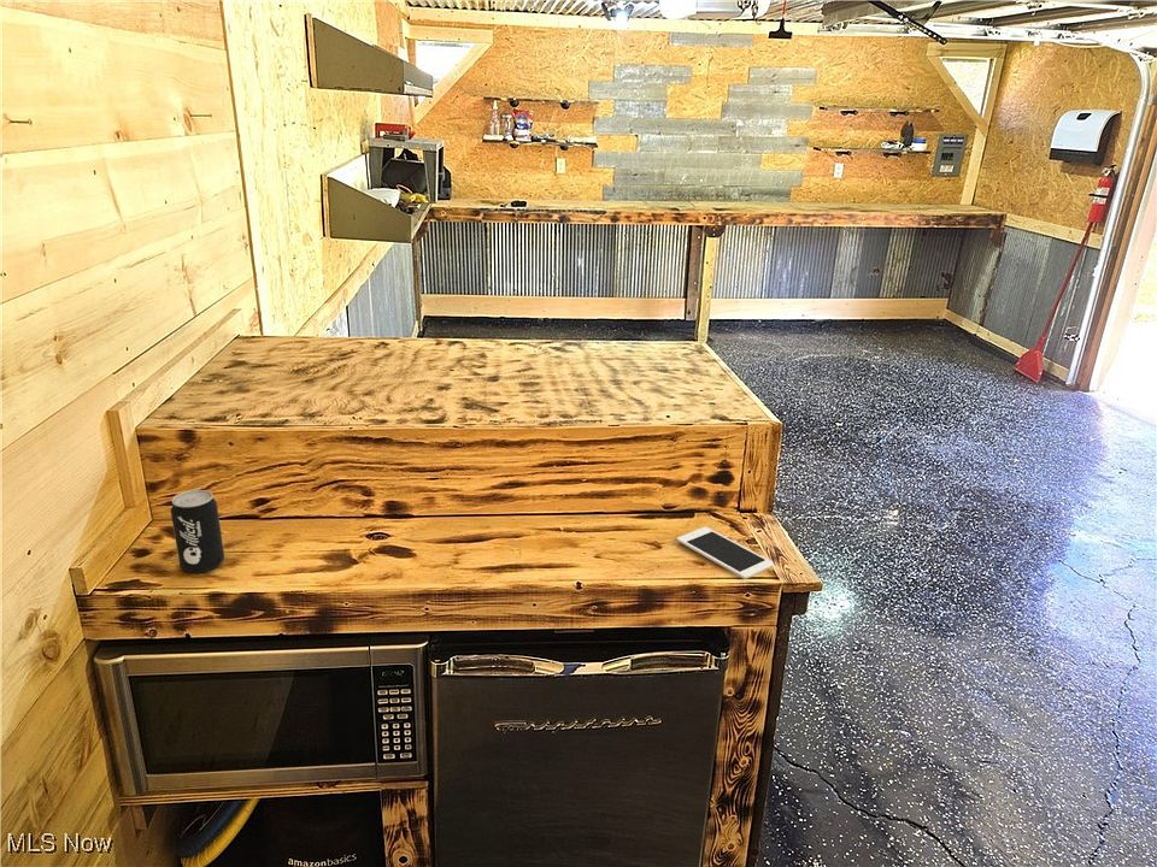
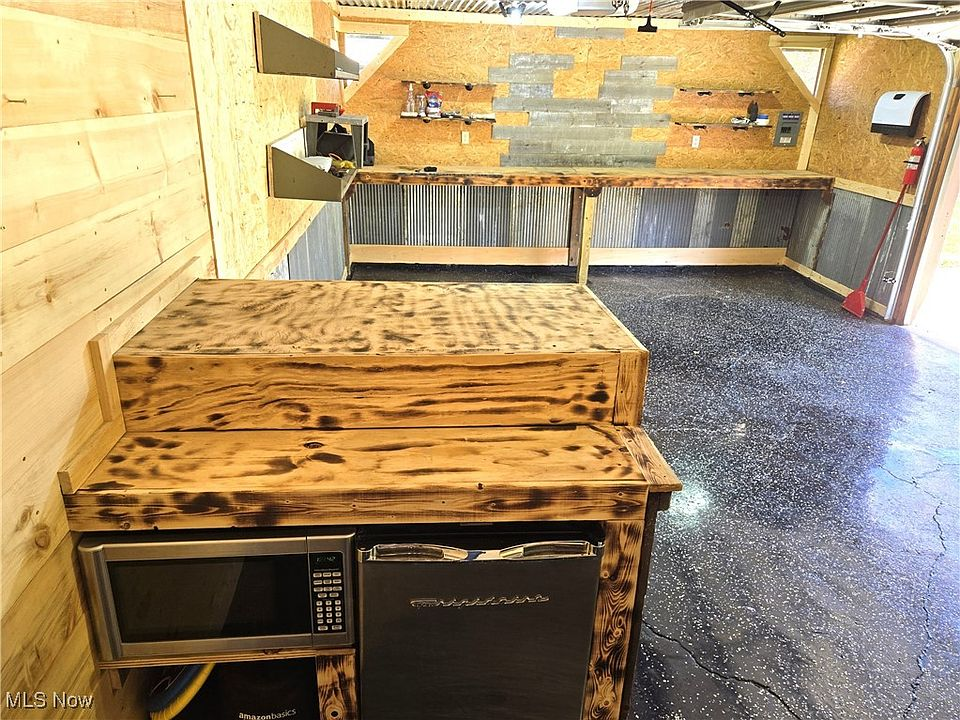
- beverage can [169,489,225,574]
- cell phone [676,526,775,580]
